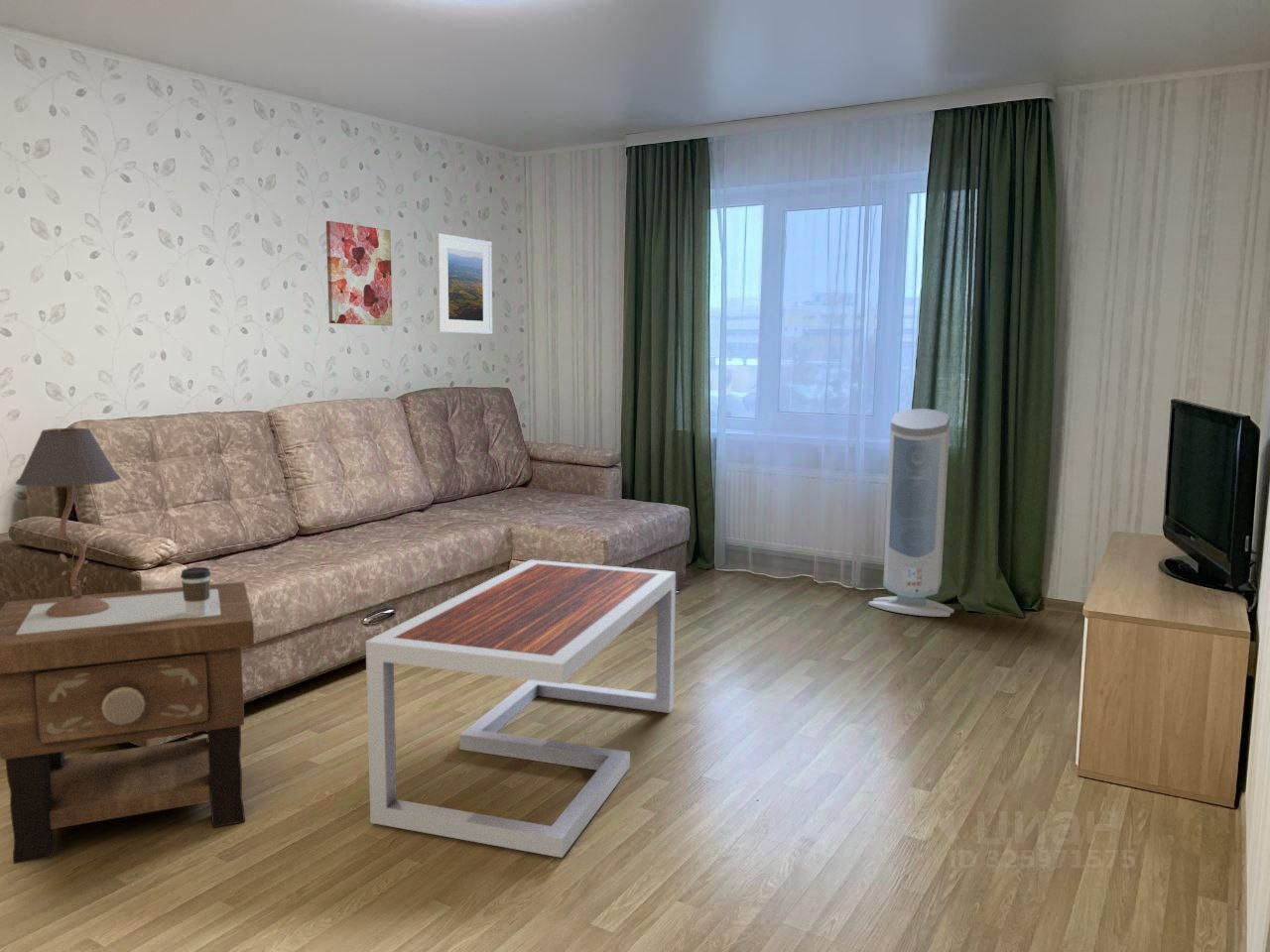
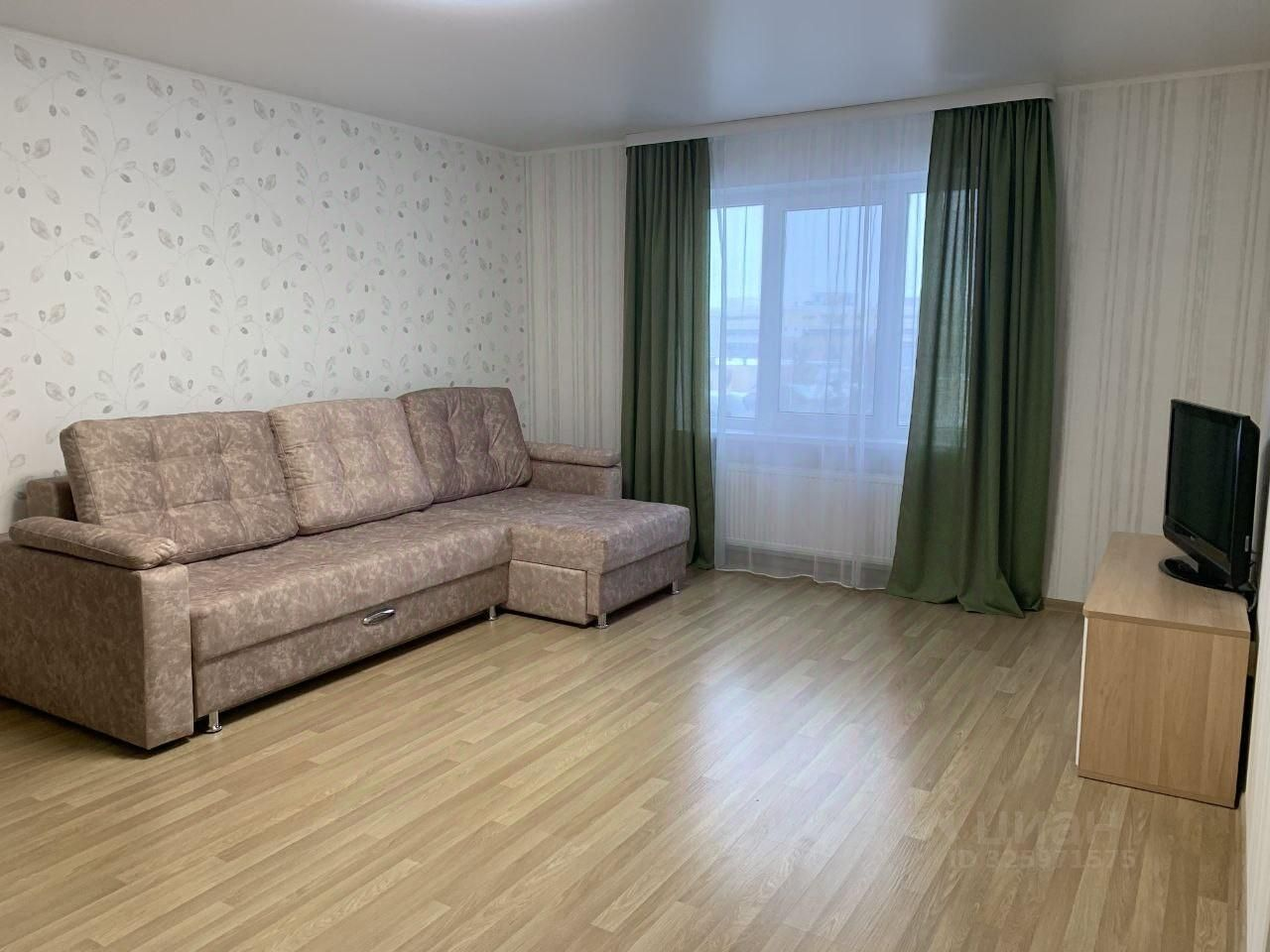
- coffee cup [180,566,211,616]
- side table [0,581,255,865]
- coffee table [365,558,677,859]
- air purifier [867,408,955,618]
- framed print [435,232,493,335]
- wall art [325,220,394,326]
- table lamp [15,427,122,617]
